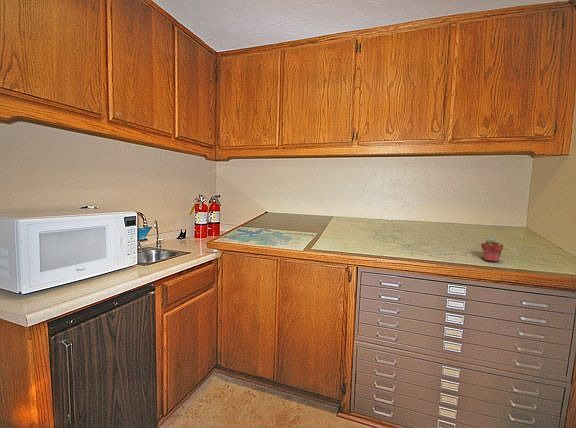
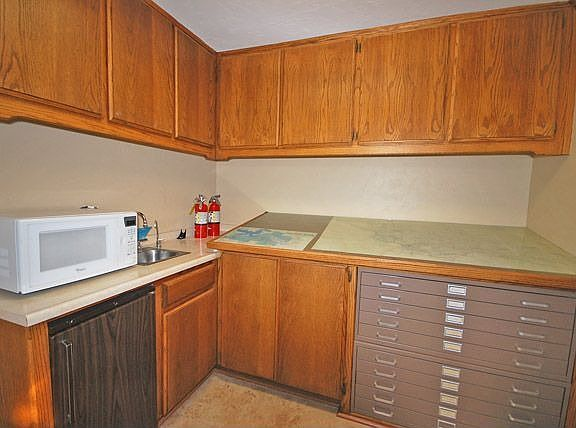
- potted succulent [480,236,504,263]
